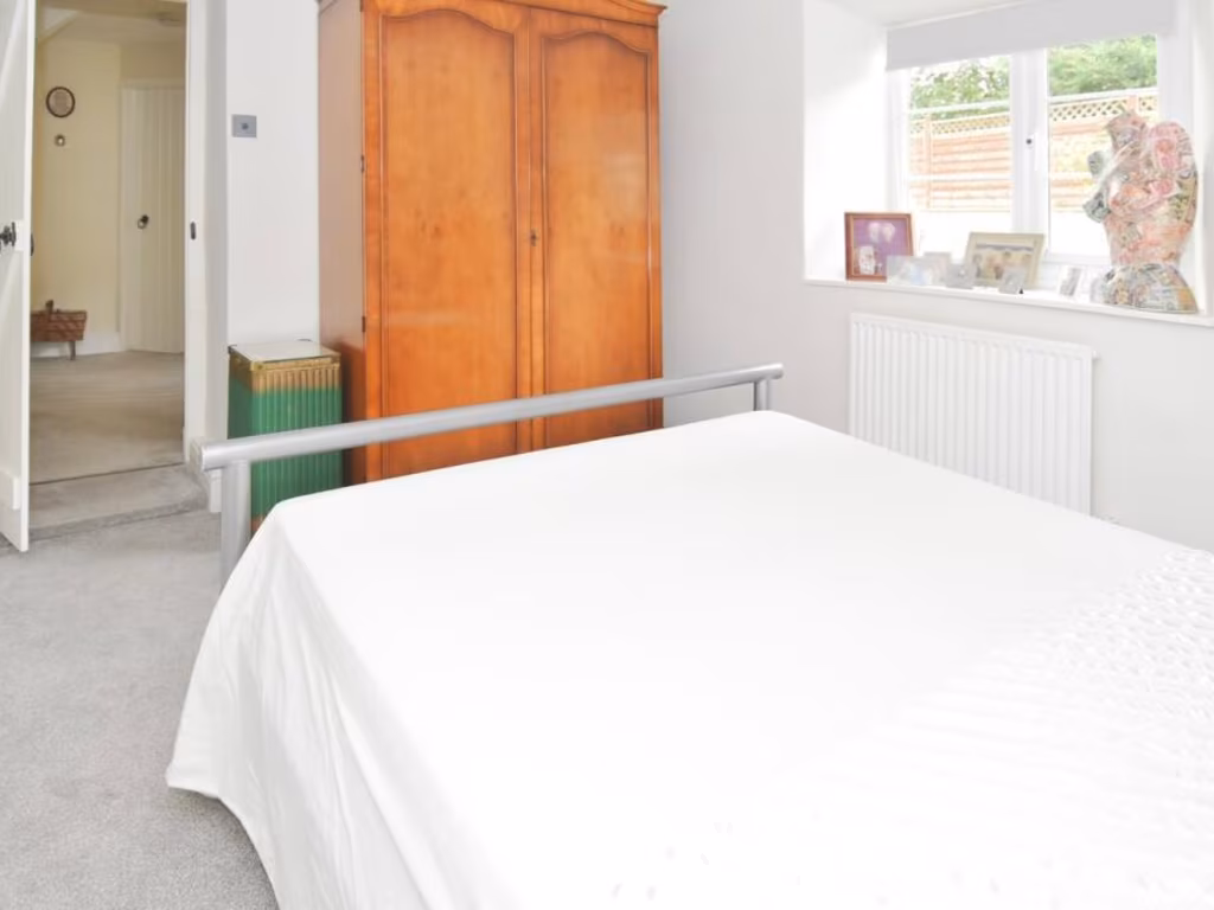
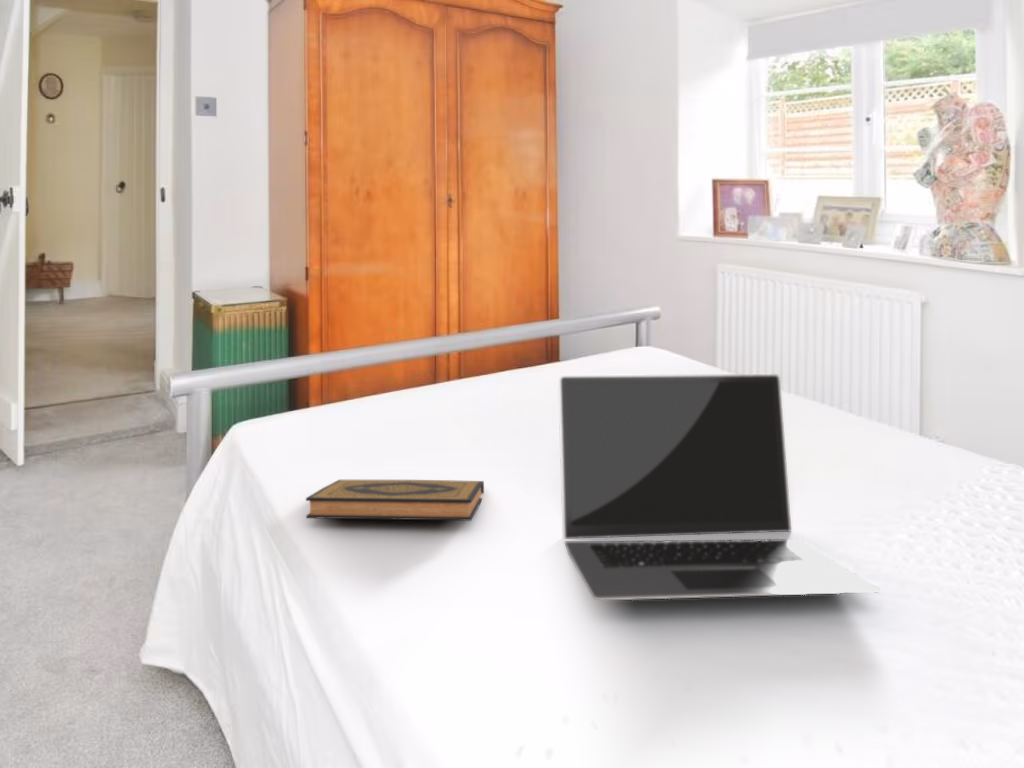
+ hardback book [305,479,485,522]
+ laptop [557,373,881,601]
